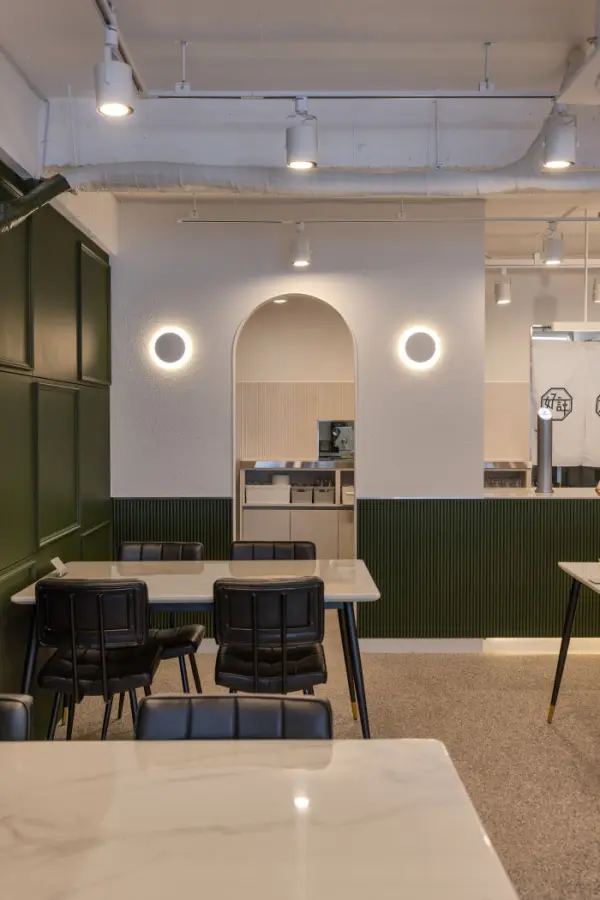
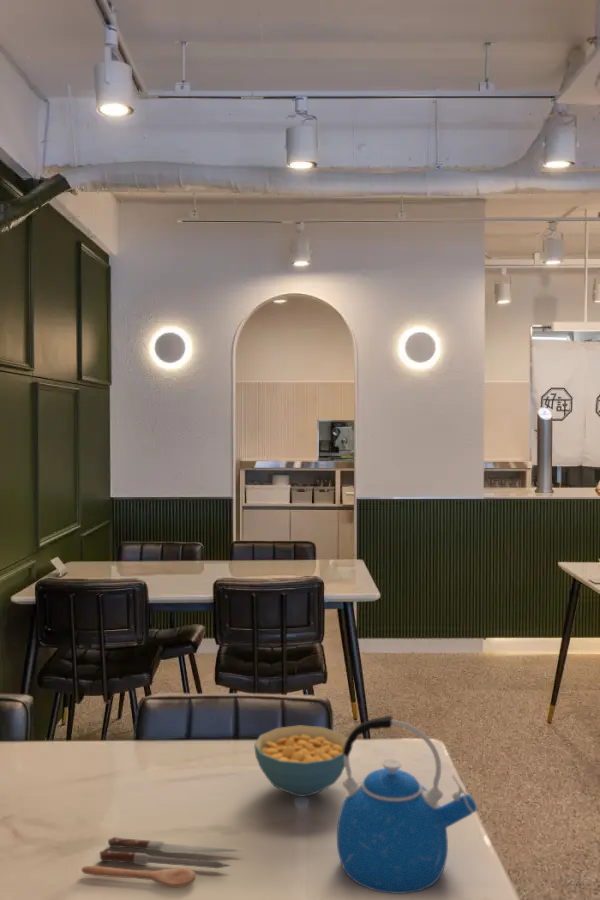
+ cereal bowl [253,724,348,798]
+ kettle [336,715,477,895]
+ spoon [81,836,245,889]
